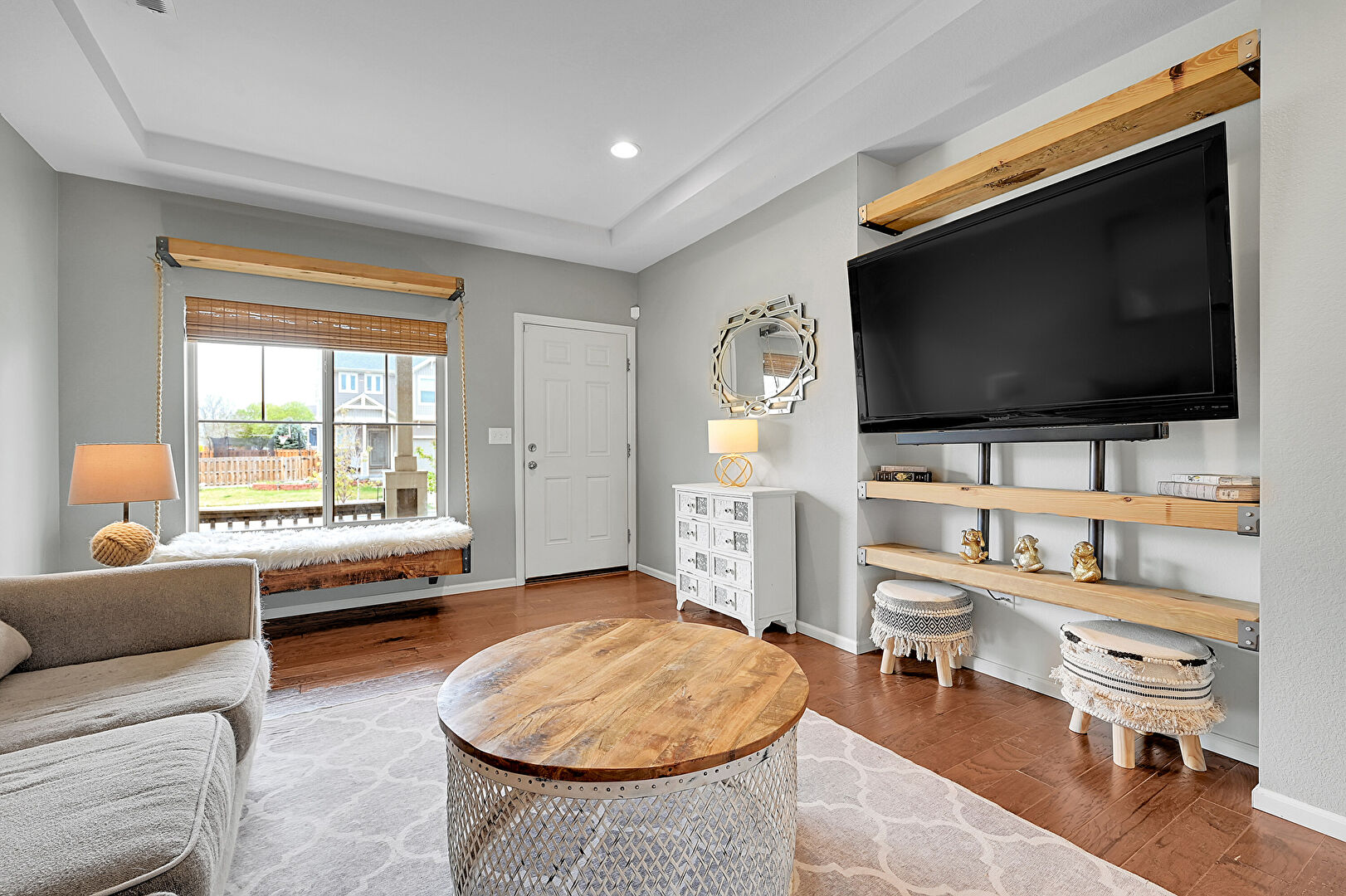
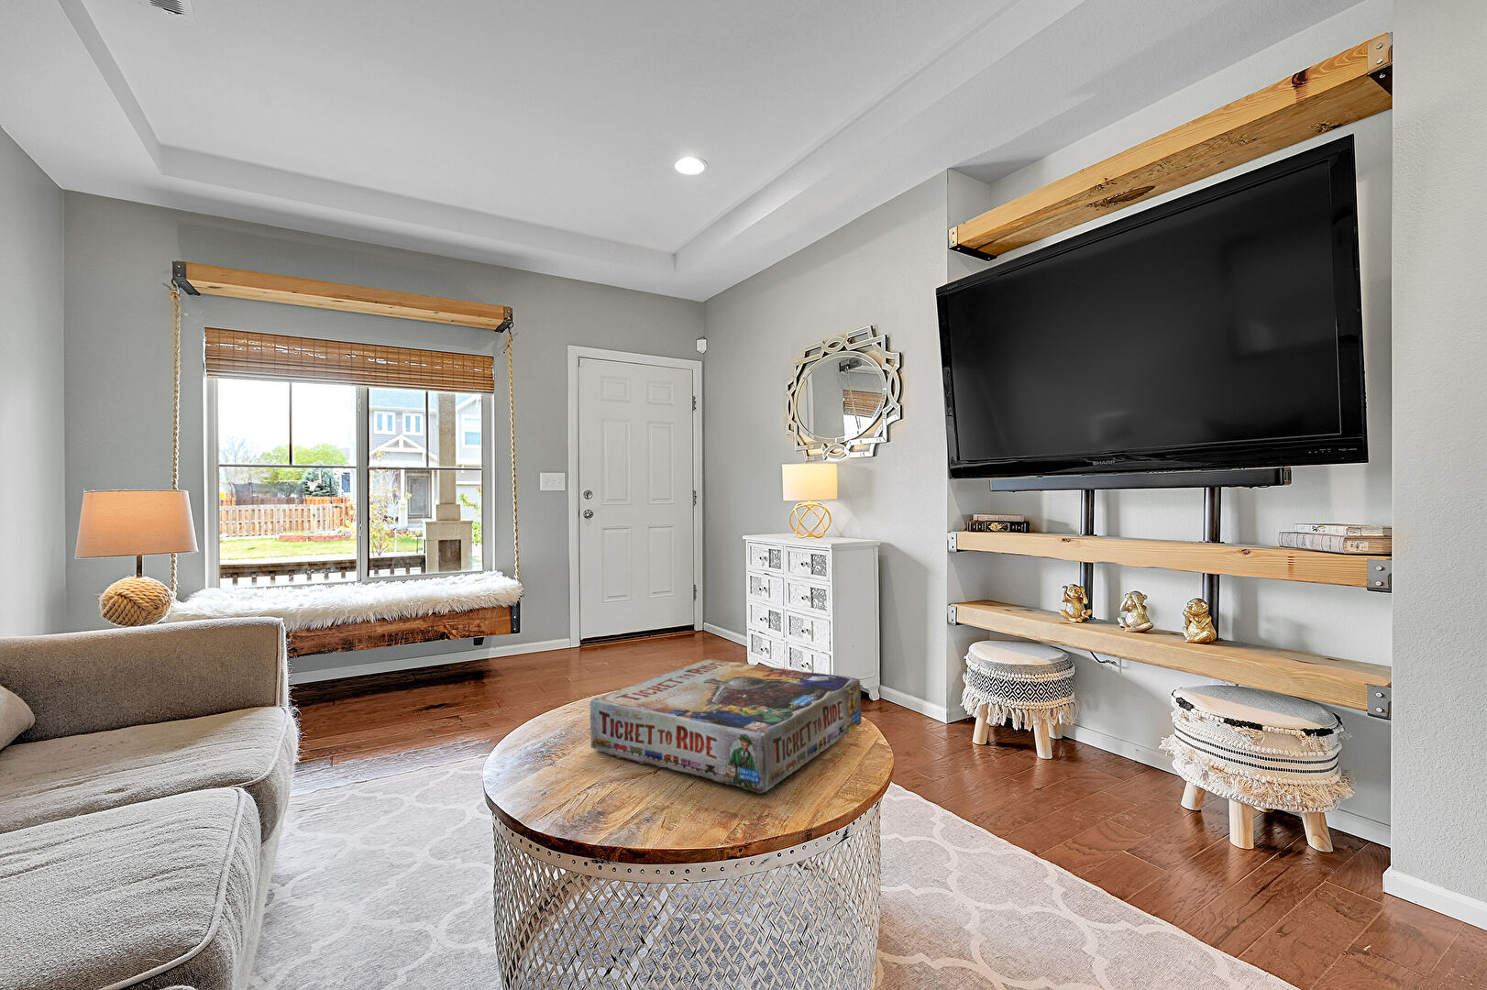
+ board game [589,659,863,793]
